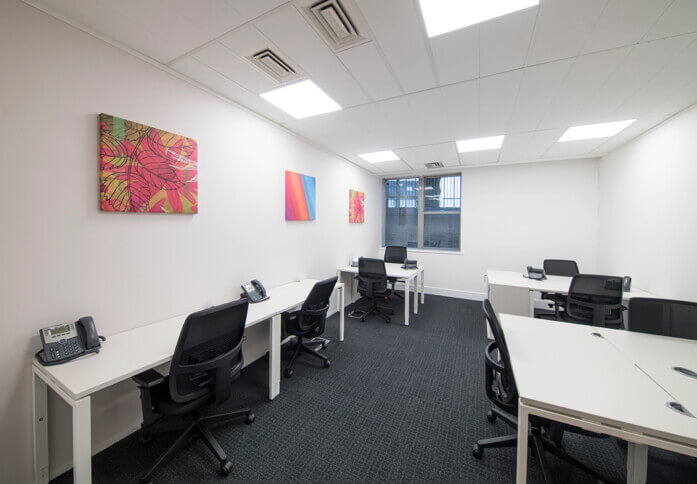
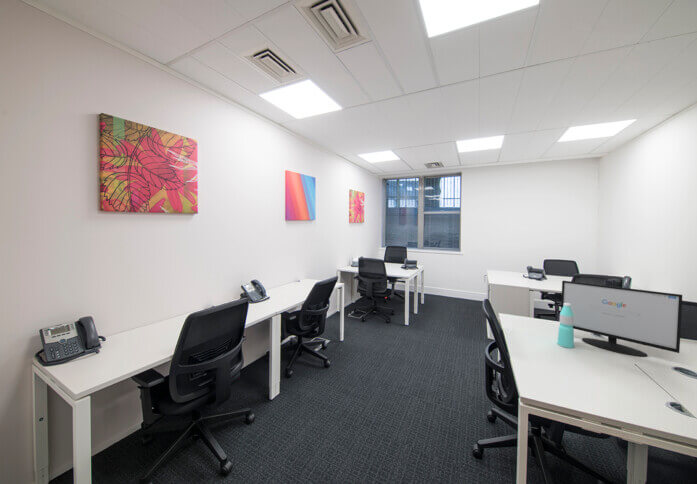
+ water bottle [556,303,575,349]
+ computer monitor [560,280,683,358]
